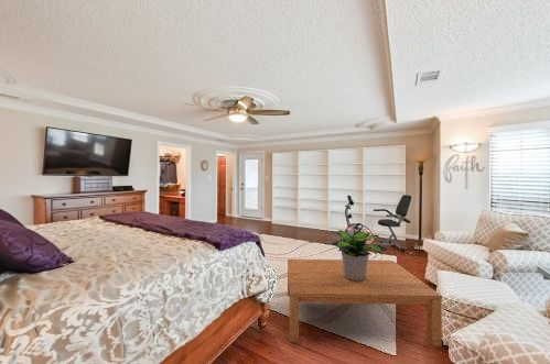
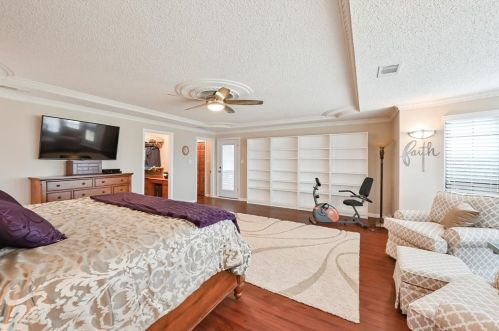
- coffee table [287,257,443,348]
- potted plant [331,230,389,280]
